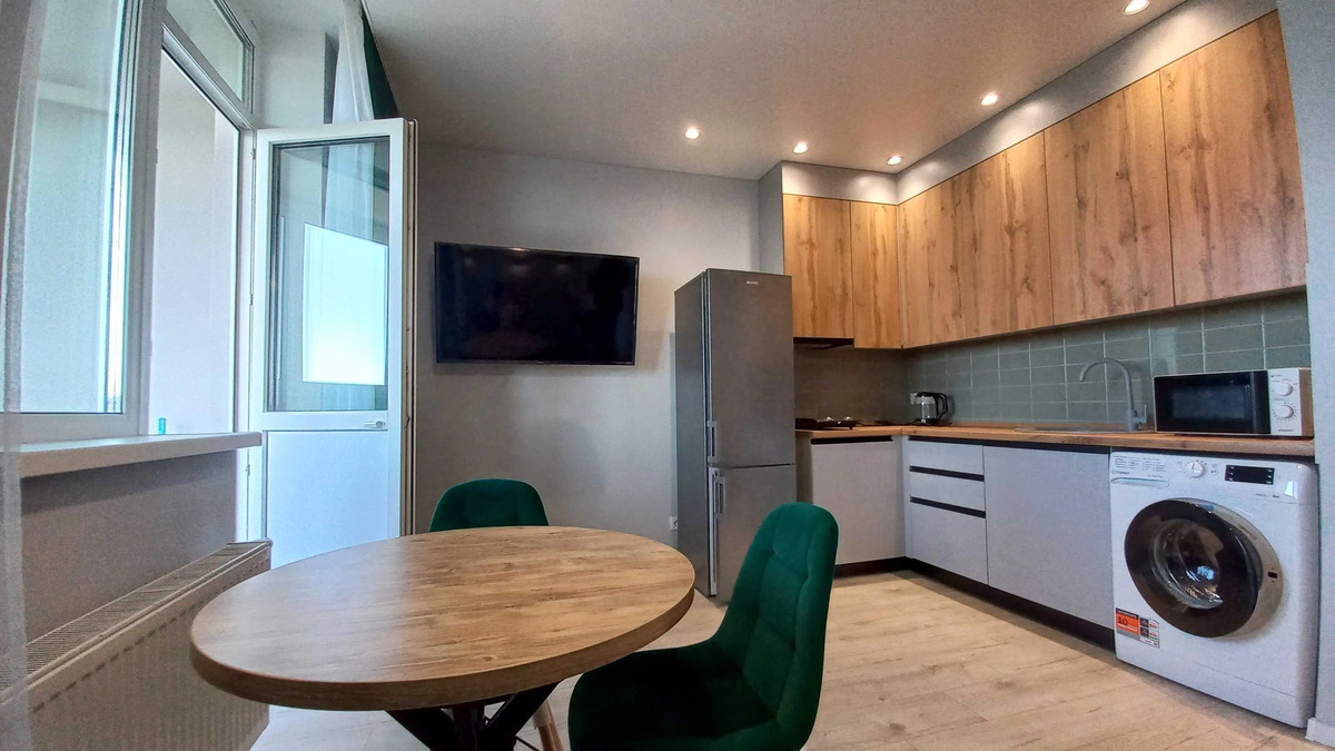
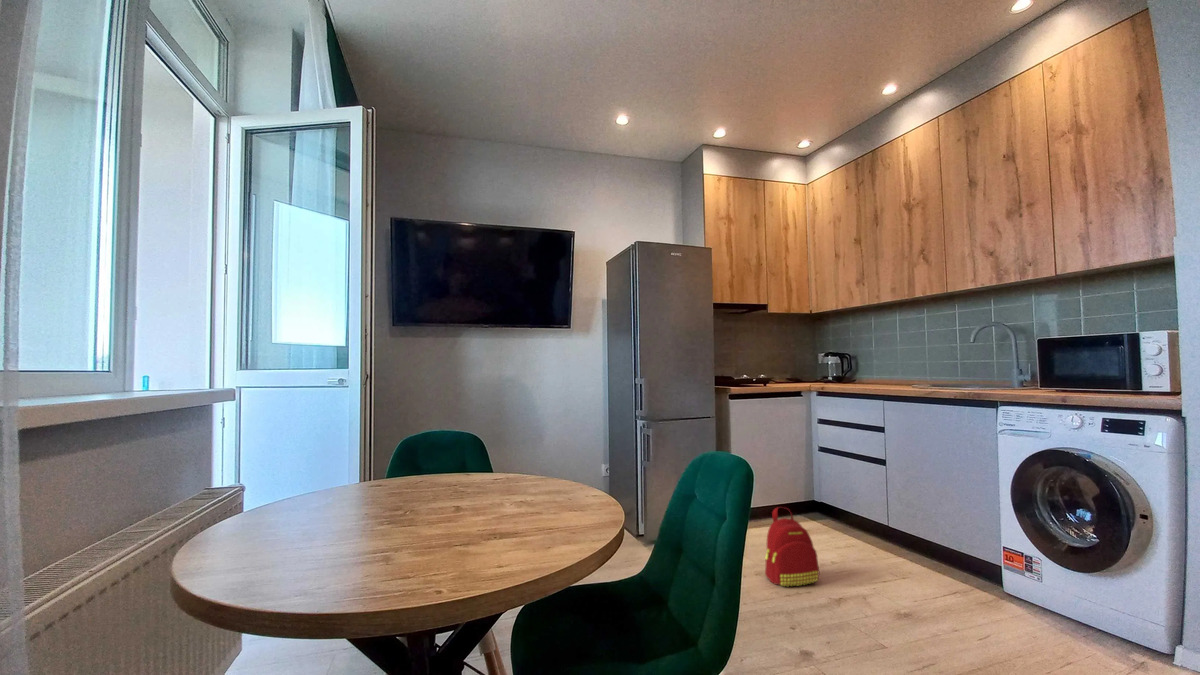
+ backpack [764,506,821,587]
